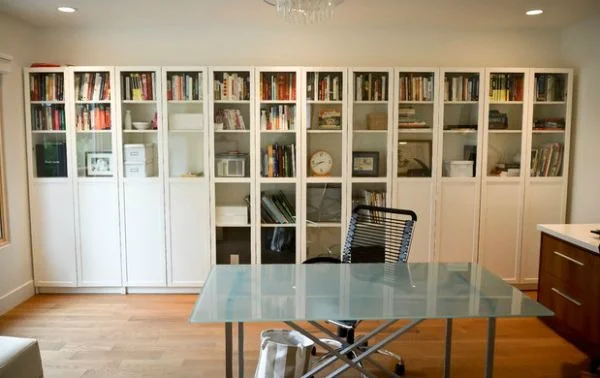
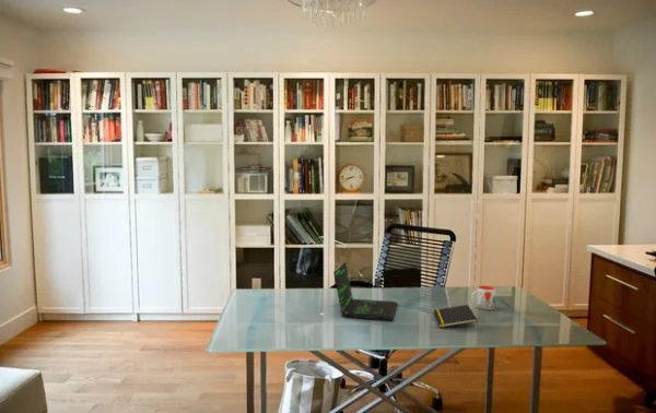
+ laptop [332,260,399,321]
+ notepad [433,304,479,329]
+ mug [471,285,496,310]
